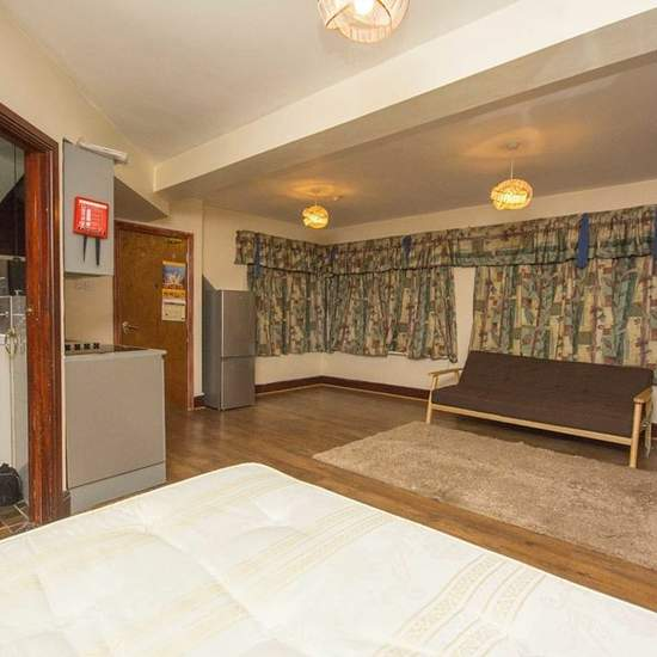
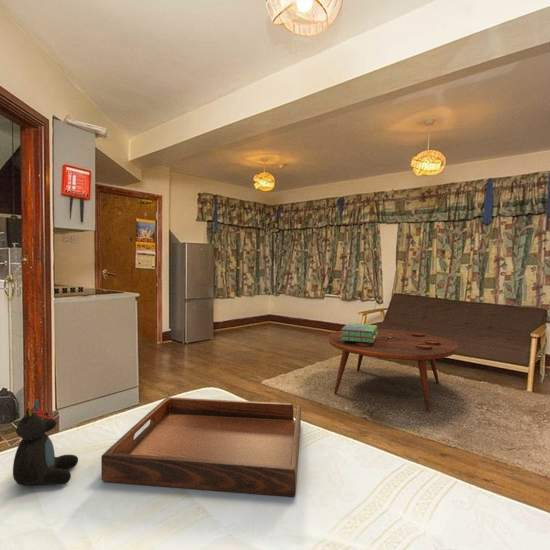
+ coffee table [327,328,459,412]
+ stack of books [340,322,378,343]
+ serving tray [100,396,302,498]
+ teddy bear [12,398,79,486]
